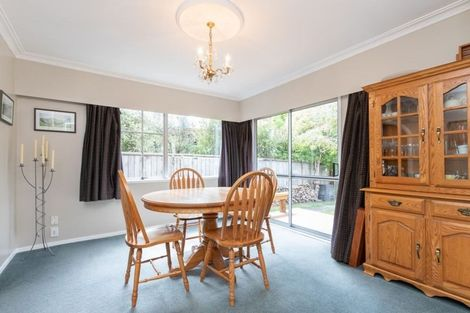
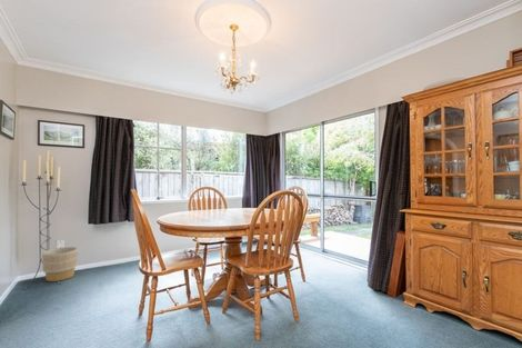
+ planter [41,246,79,282]
